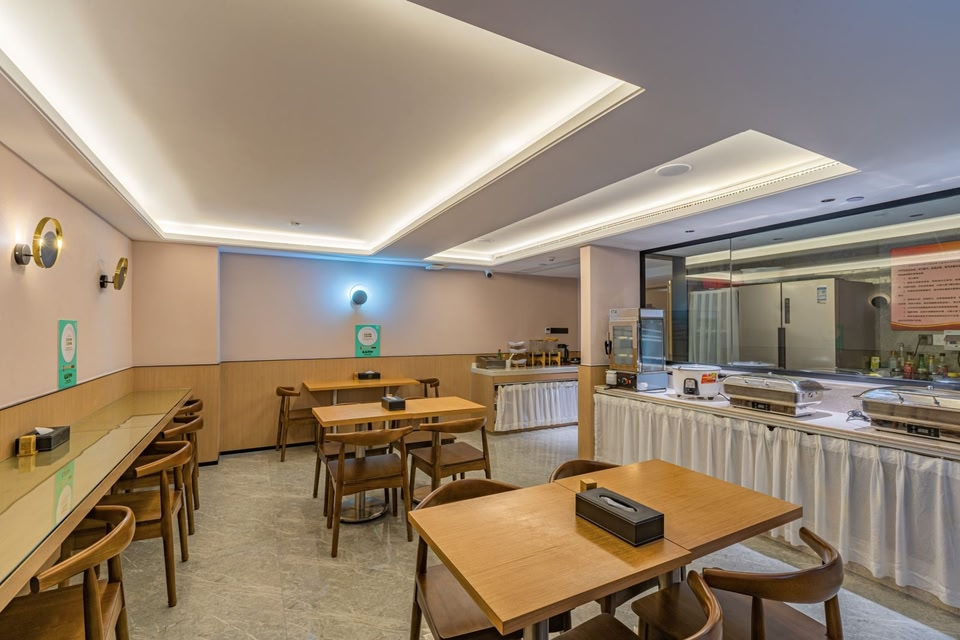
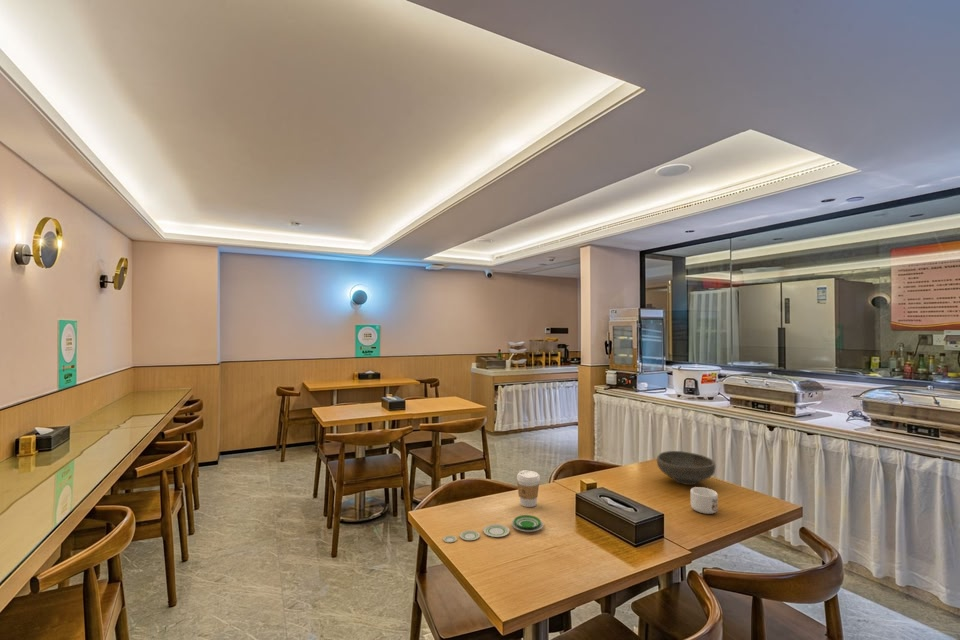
+ coffee cup [516,469,541,508]
+ mug [690,486,719,515]
+ plate [442,514,544,543]
+ bowl [656,450,716,486]
